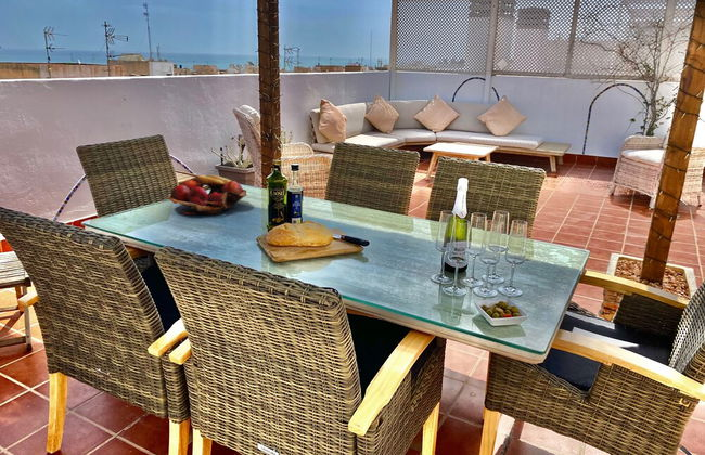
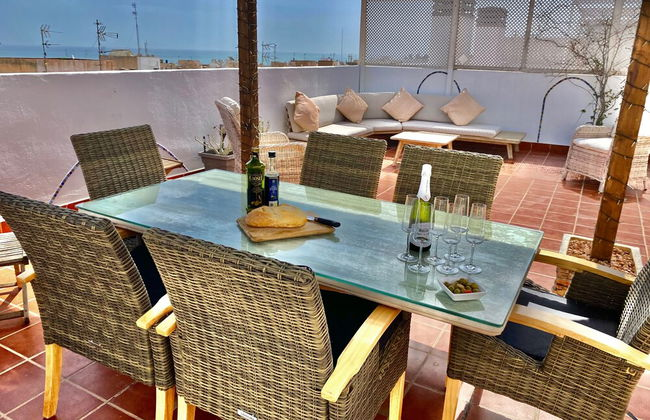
- fruit basket [167,174,247,216]
